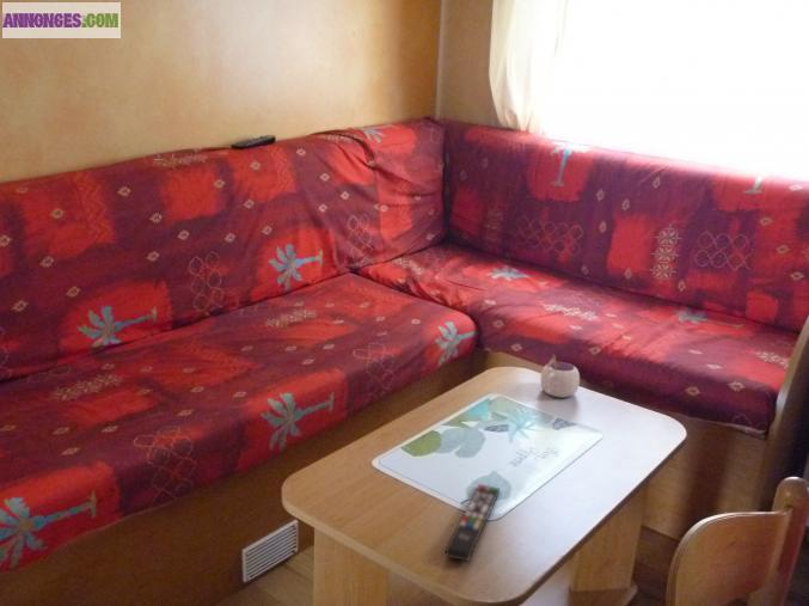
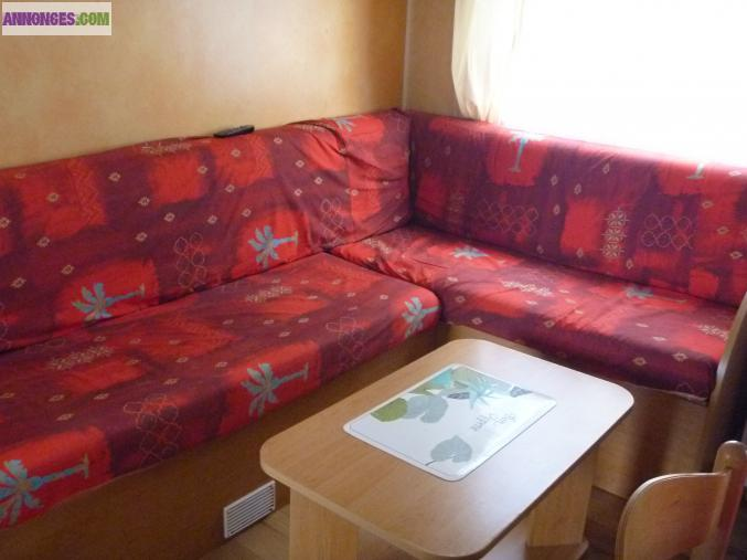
- remote control [445,483,501,563]
- mug [539,353,581,398]
